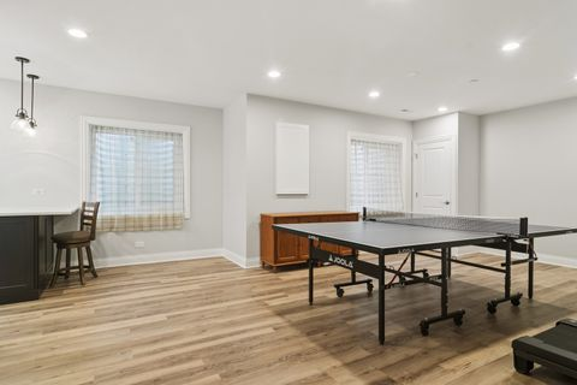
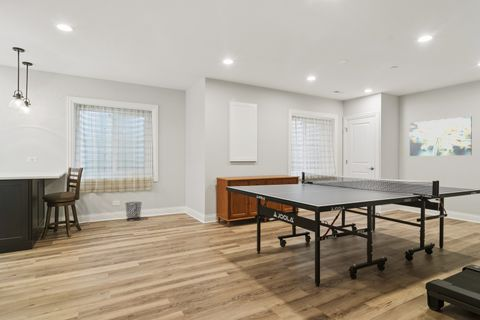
+ waste bin [124,201,142,222]
+ wall art [409,115,473,157]
